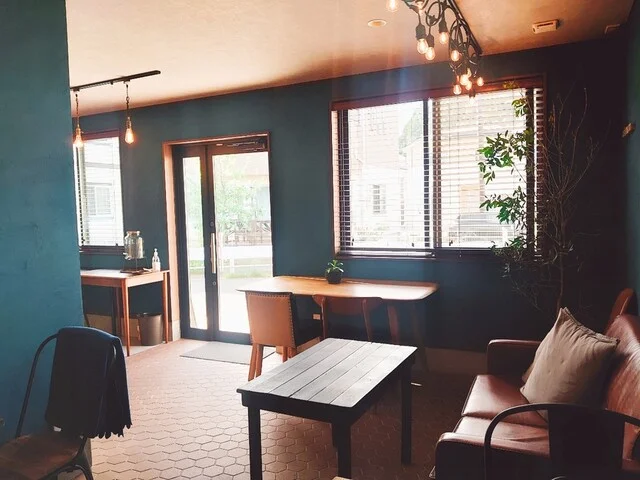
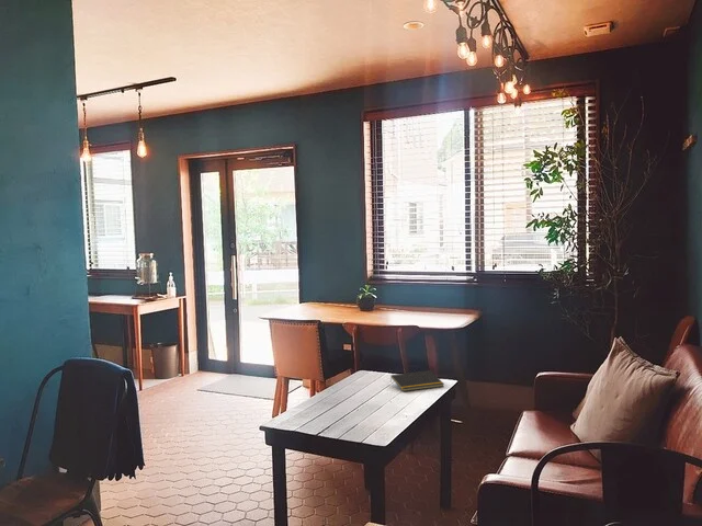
+ notepad [389,369,445,392]
